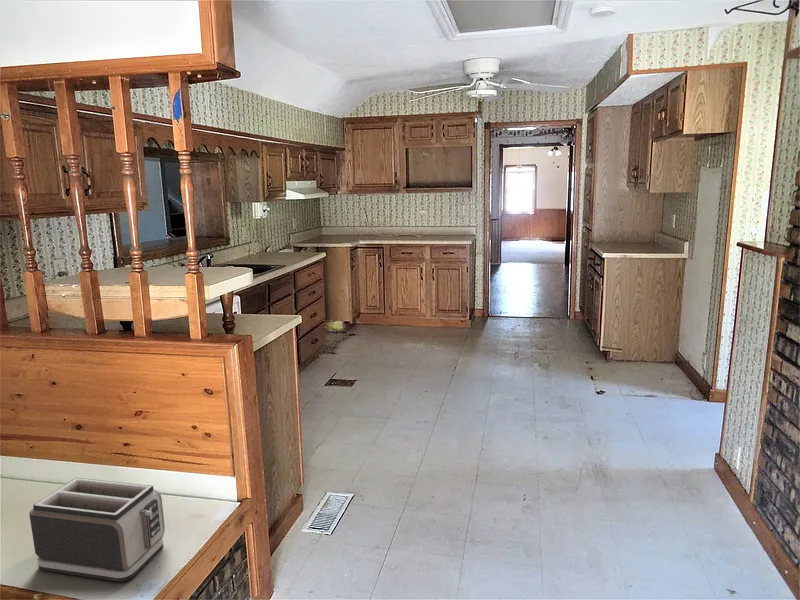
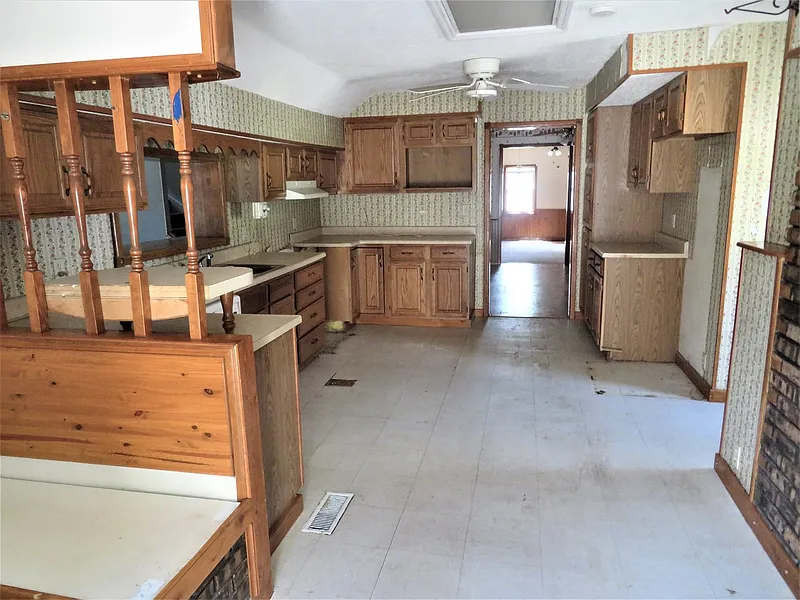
- toaster [28,477,166,583]
